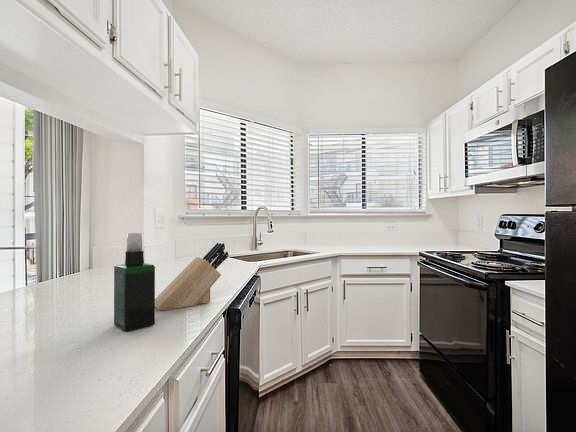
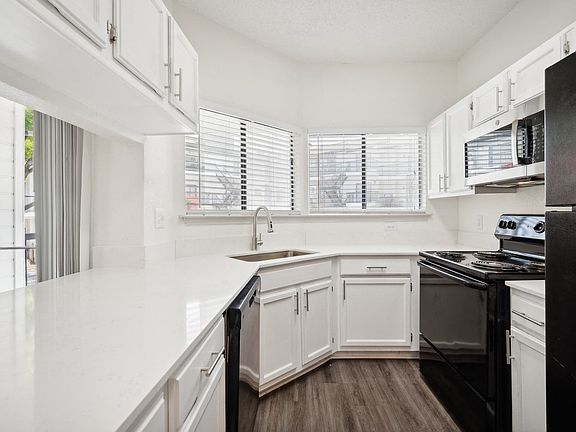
- knife block [155,242,229,312]
- spray bottle [113,232,156,332]
